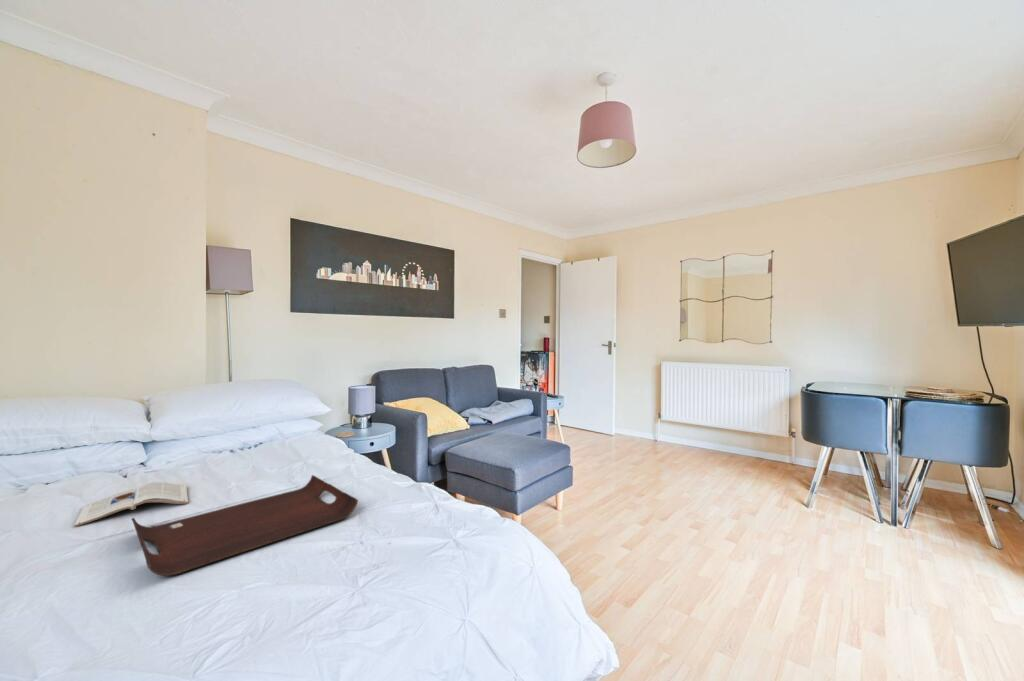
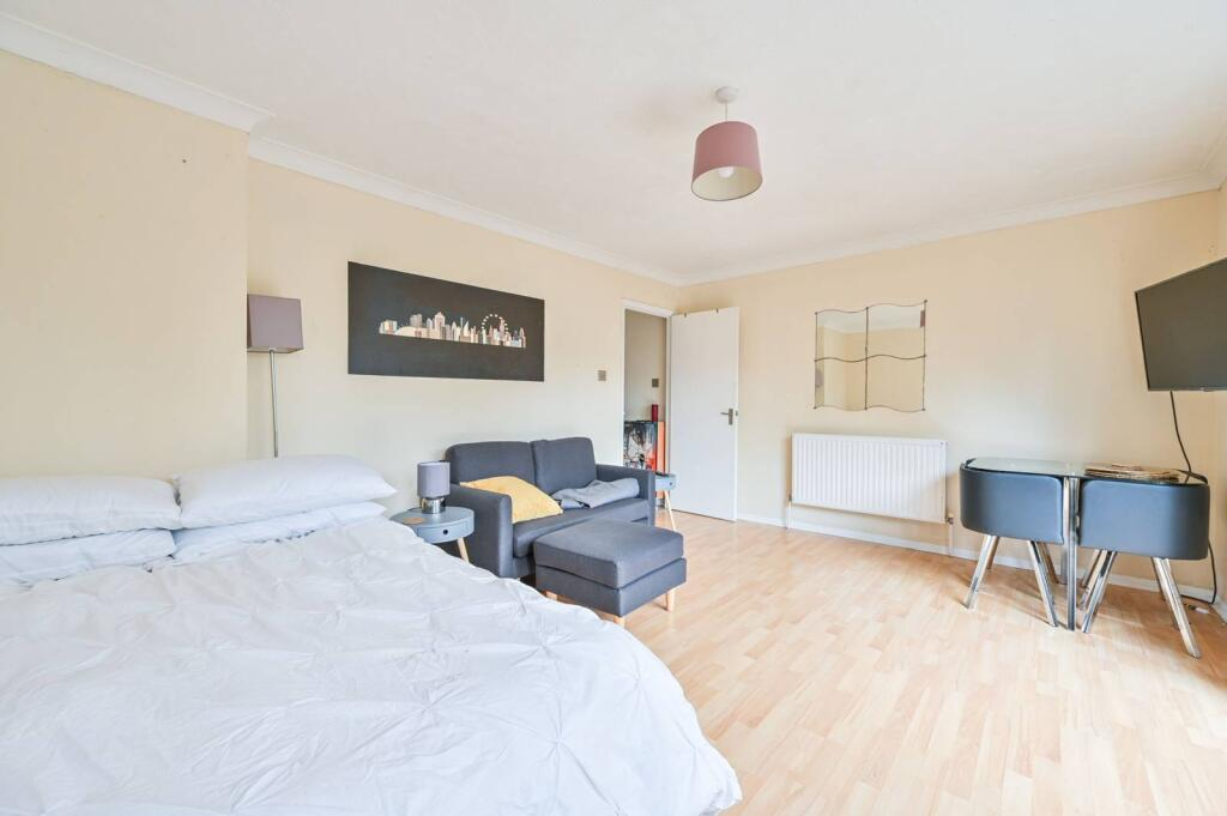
- magazine [73,481,189,527]
- serving tray [131,474,359,577]
